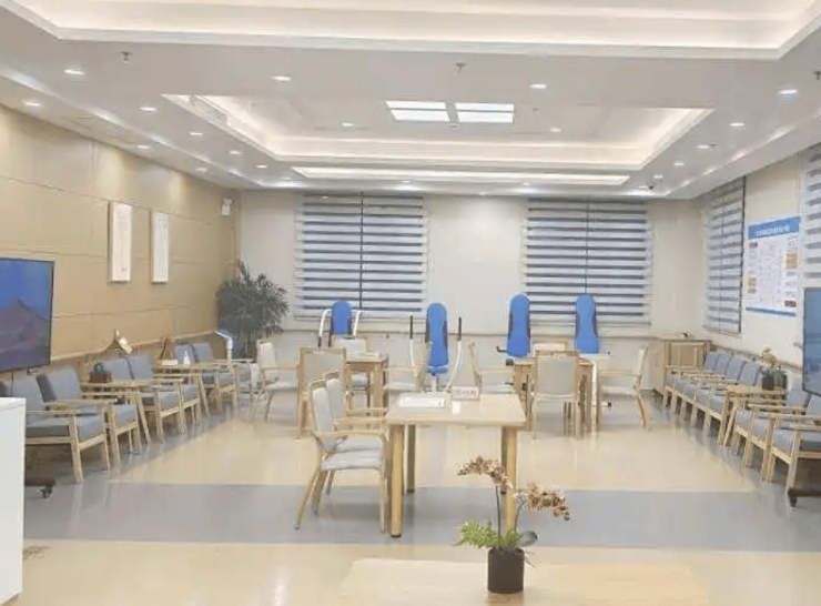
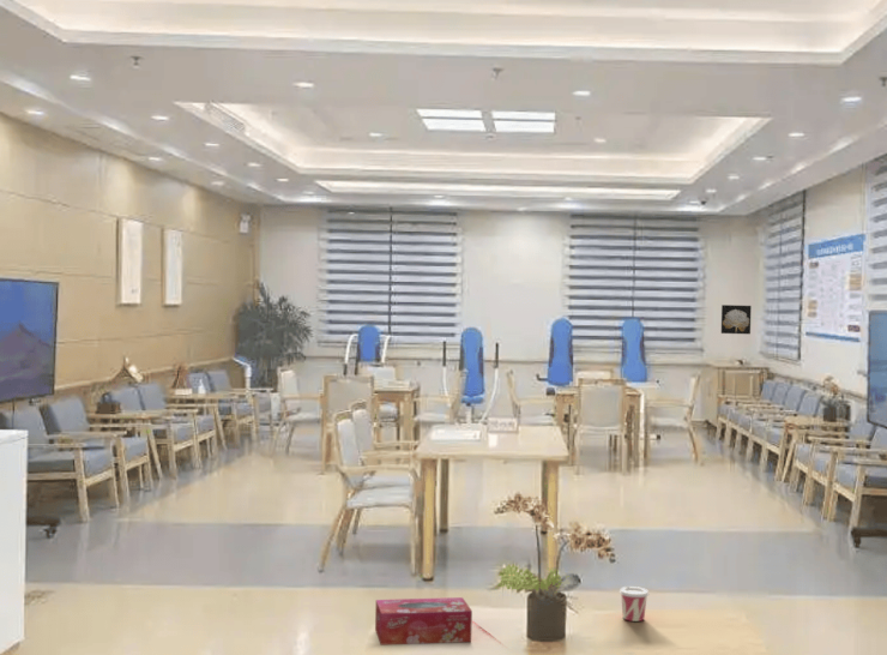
+ wall art [720,304,753,335]
+ tissue box [374,596,473,647]
+ cup [619,585,650,623]
